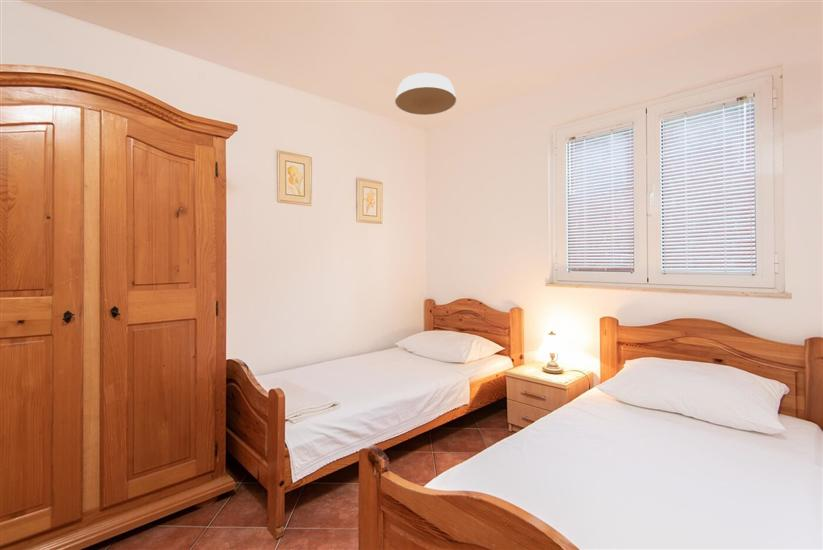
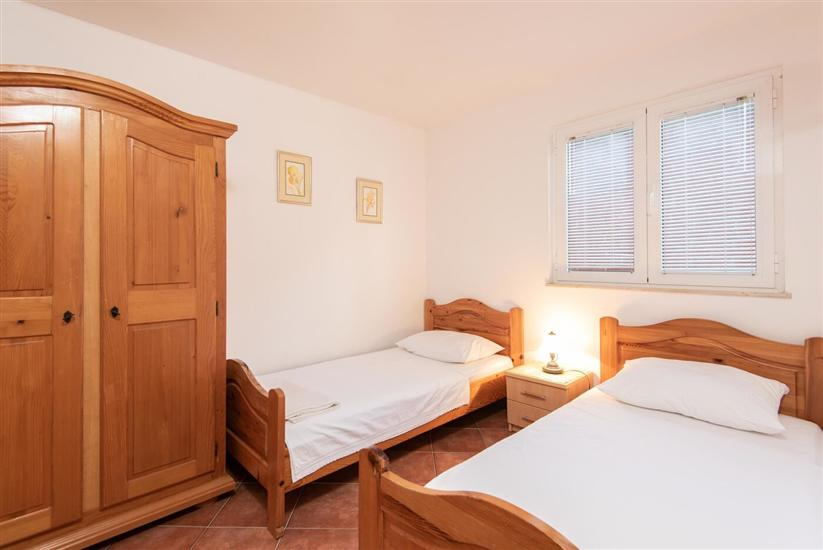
- ceiling light [394,72,457,116]
